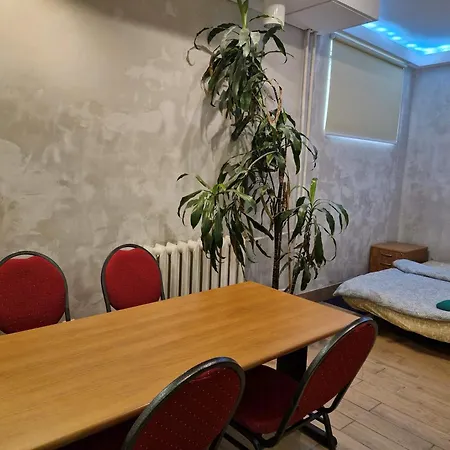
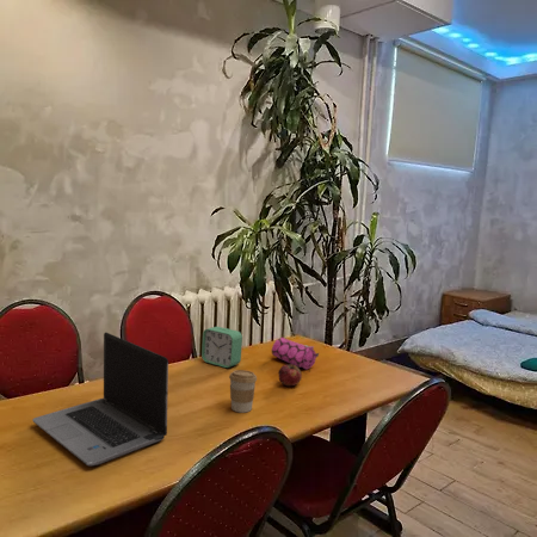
+ alarm clock [200,326,243,369]
+ coffee cup [228,369,258,414]
+ laptop computer [32,332,169,467]
+ fruit [277,363,303,387]
+ pencil case [271,337,320,371]
